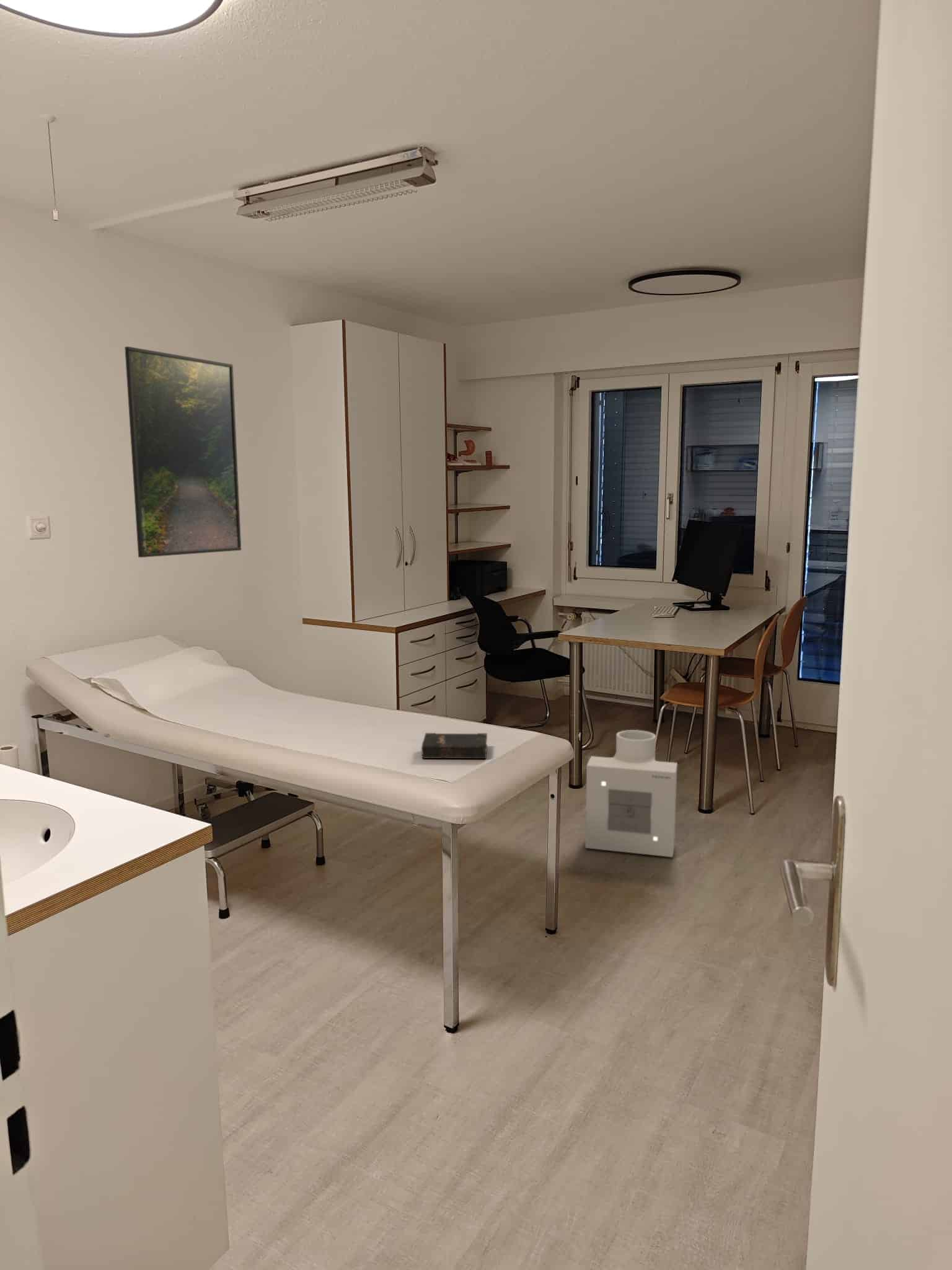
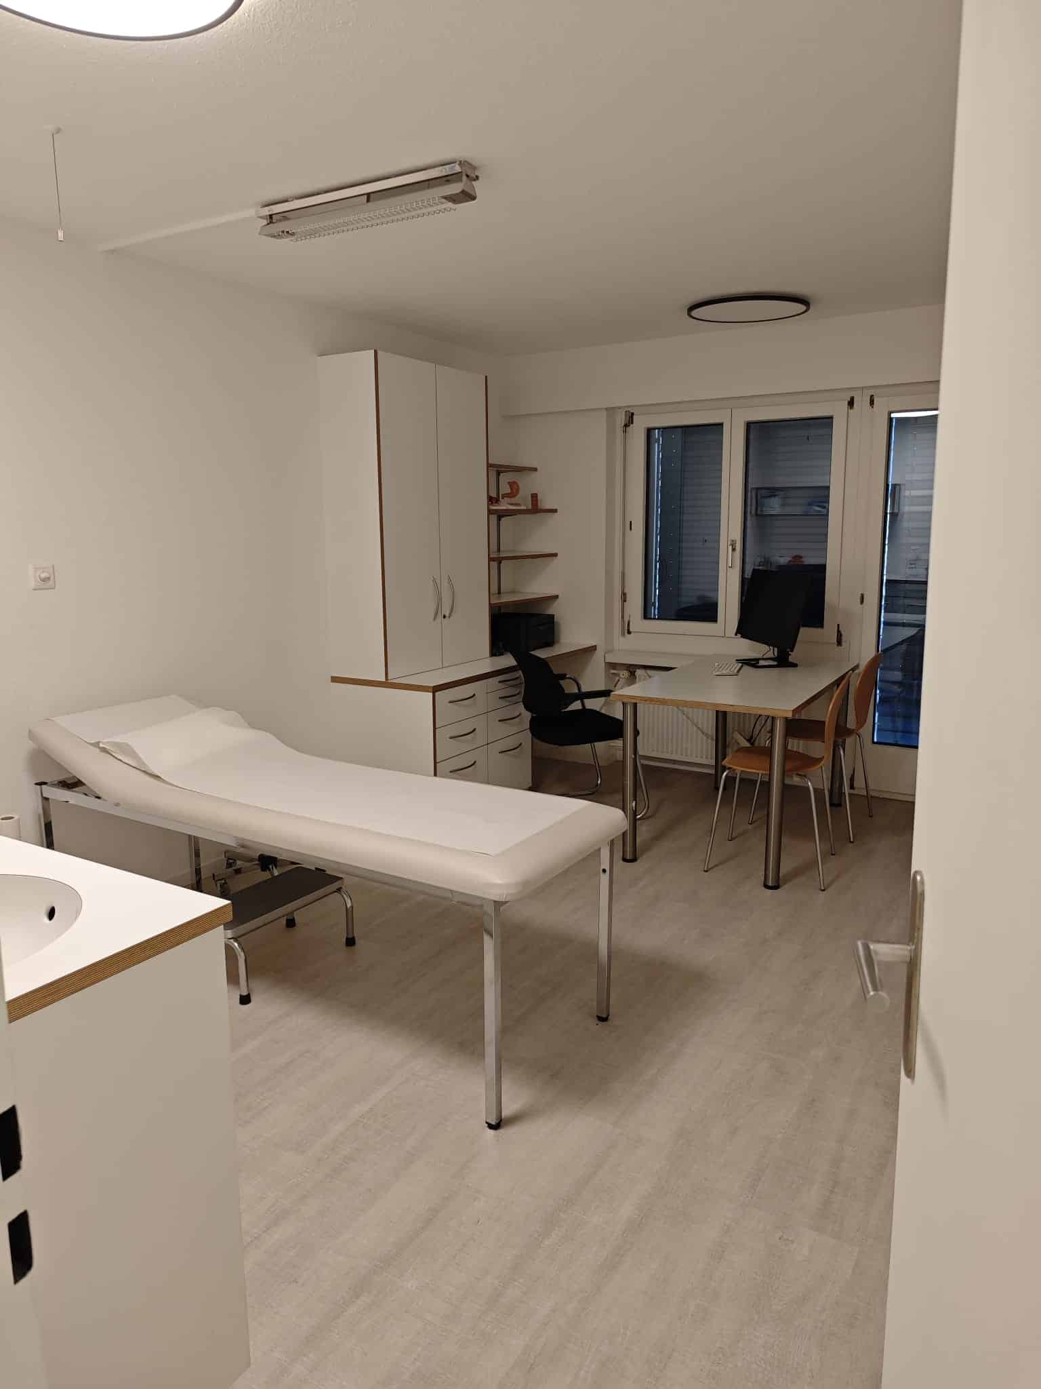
- hardback book [421,732,488,759]
- air purifier [584,729,678,858]
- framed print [124,346,242,558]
